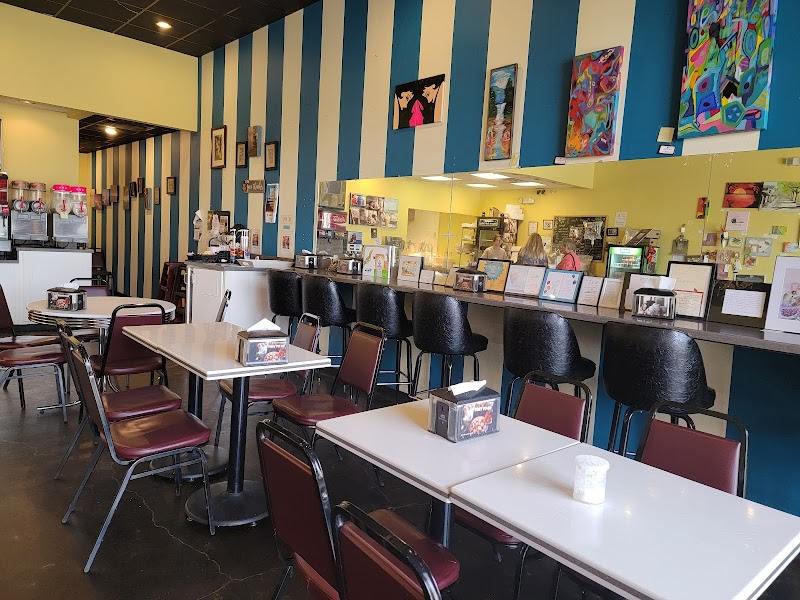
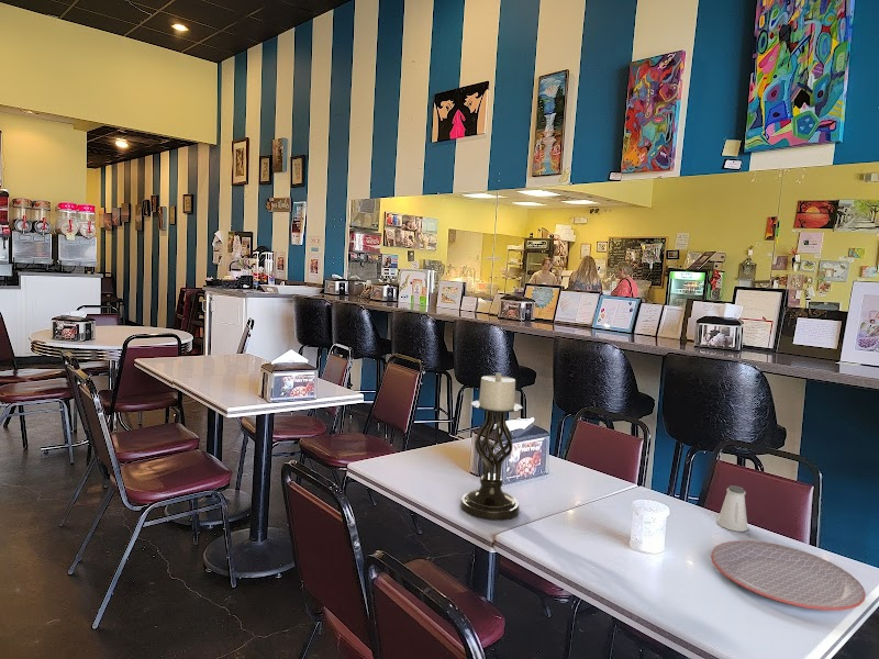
+ saltshaker [716,484,748,533]
+ plate [710,539,867,612]
+ candle holder [459,371,523,522]
